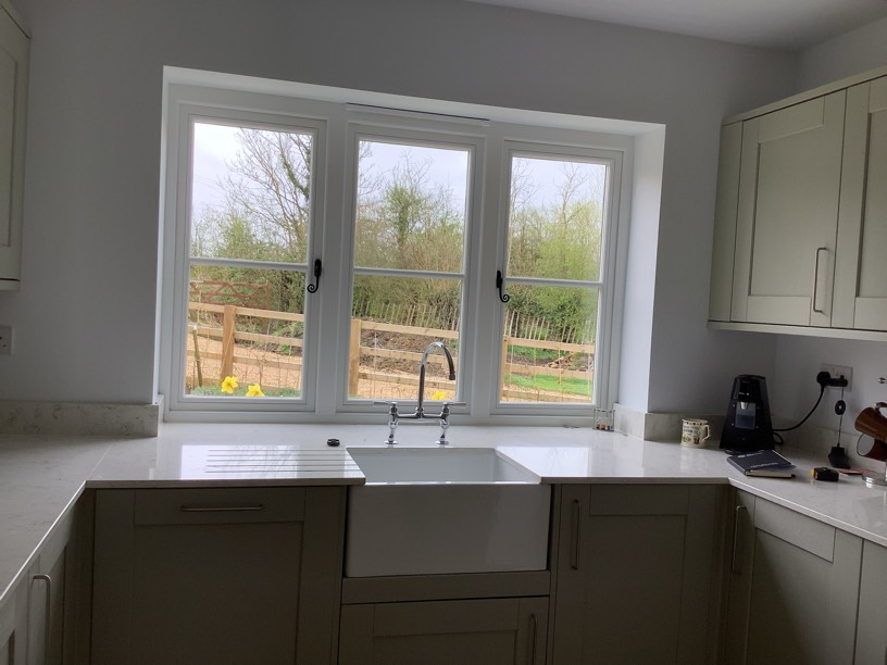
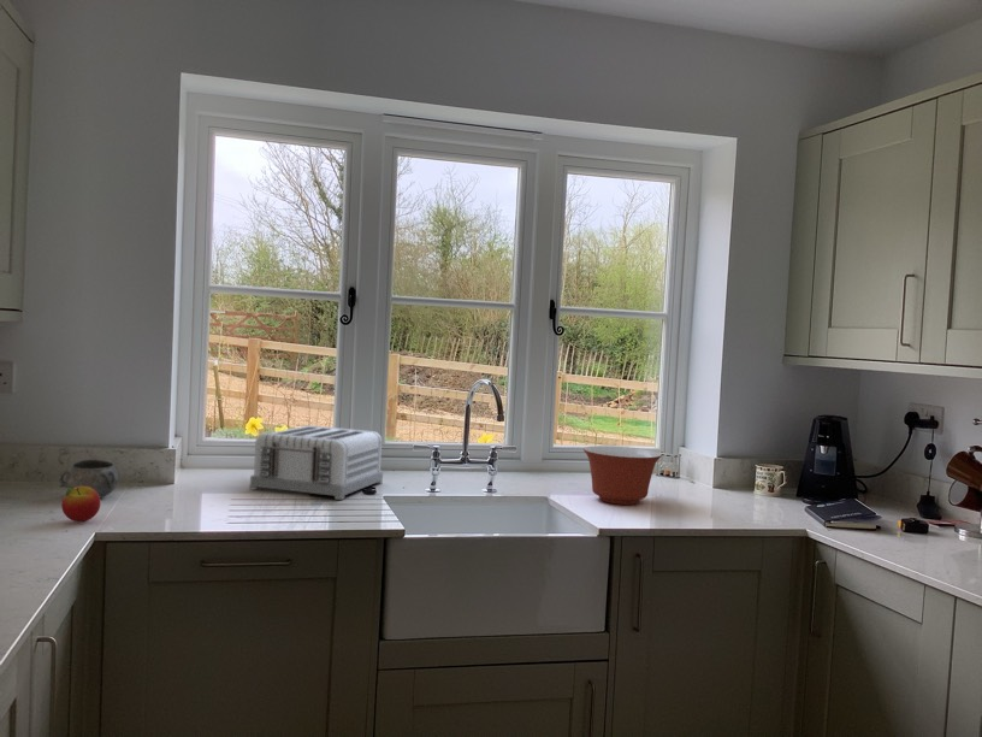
+ decorative bowl [58,459,120,499]
+ toaster [249,424,384,501]
+ apple [60,487,101,523]
+ mixing bowl [582,444,663,506]
